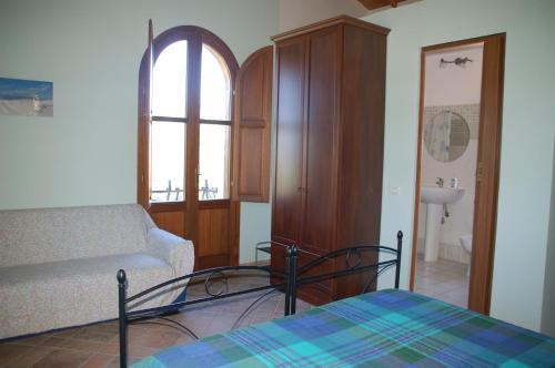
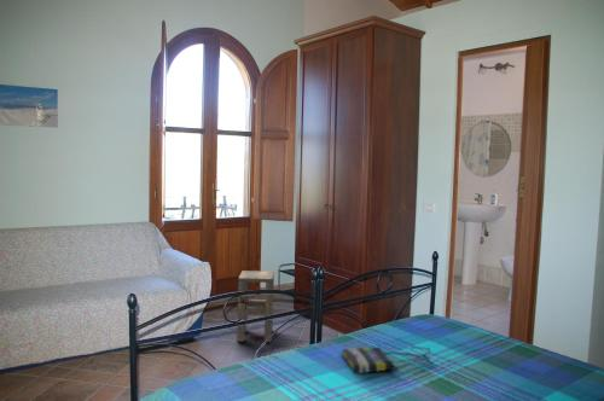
+ tote bag [341,347,431,374]
+ side table [236,269,275,343]
